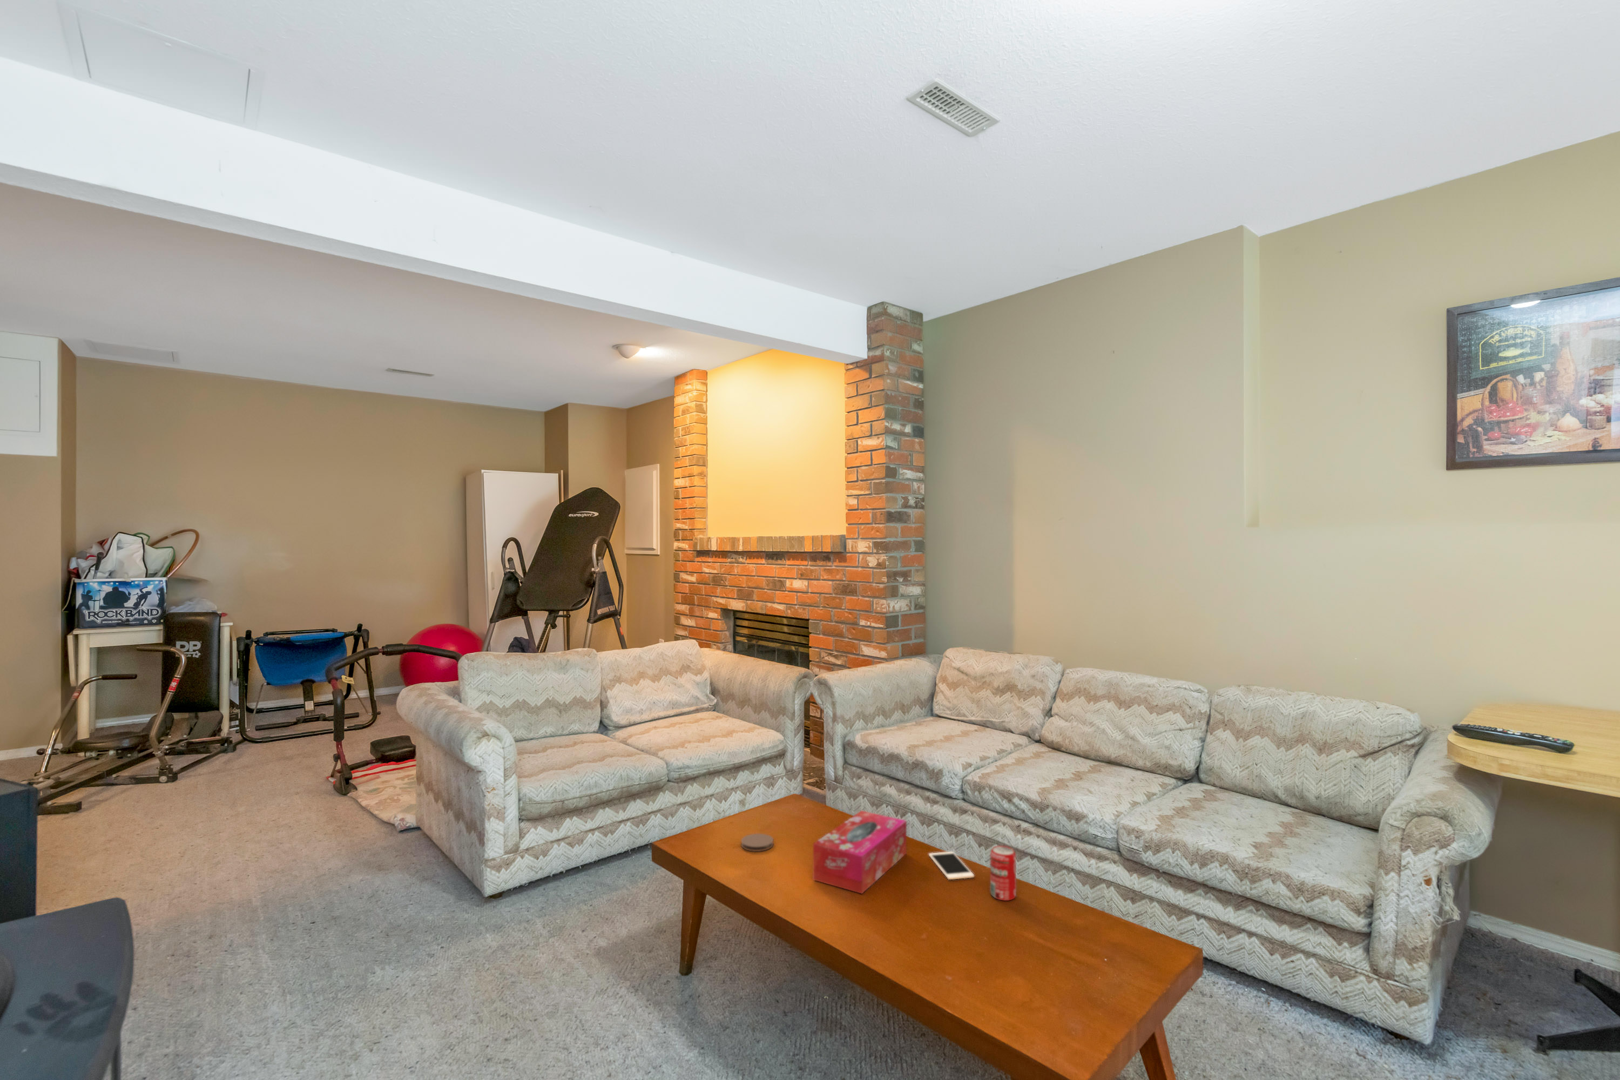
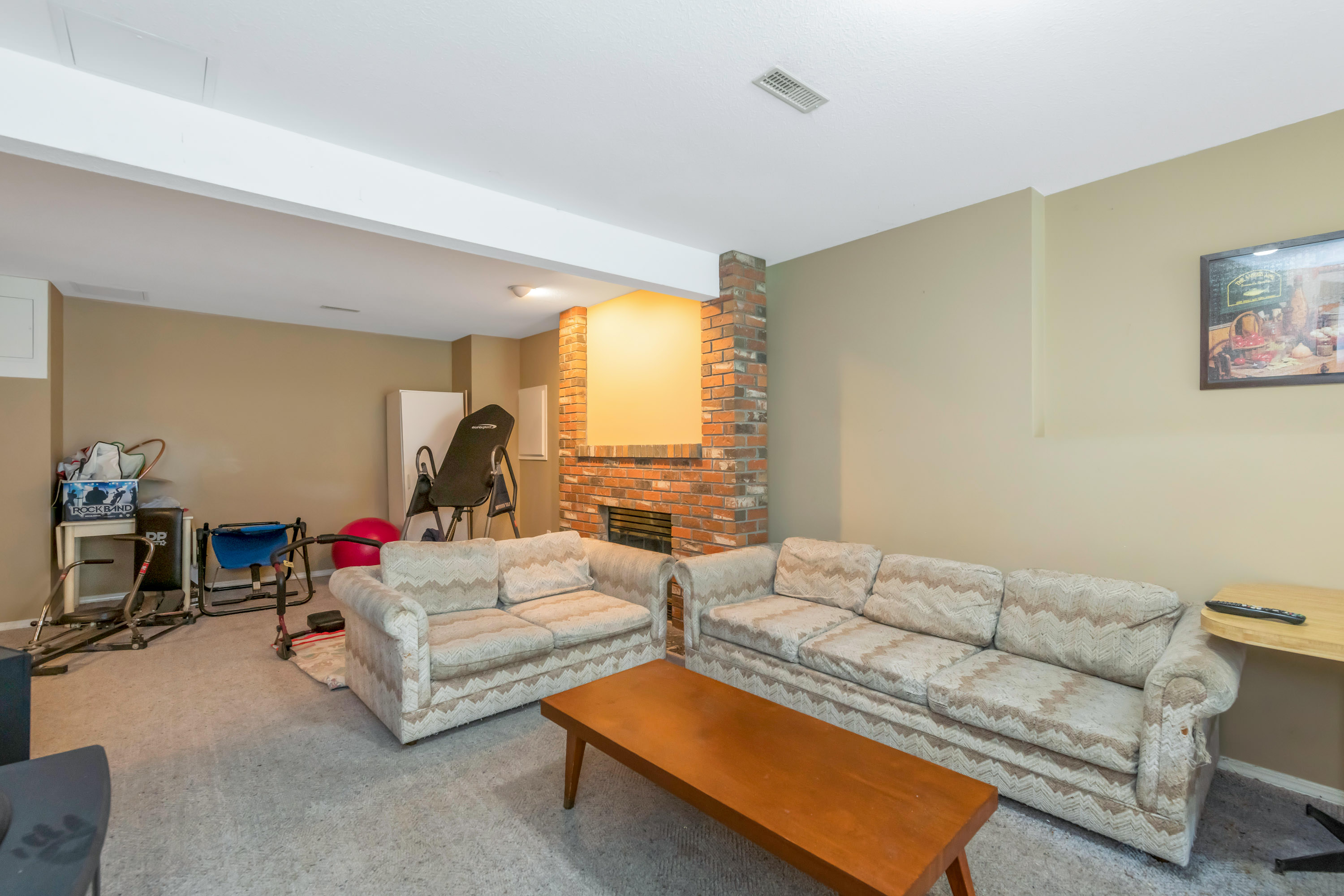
- cell phone [928,851,975,880]
- tissue box [812,810,908,894]
- coaster [740,833,774,852]
- beverage can [990,845,1017,902]
